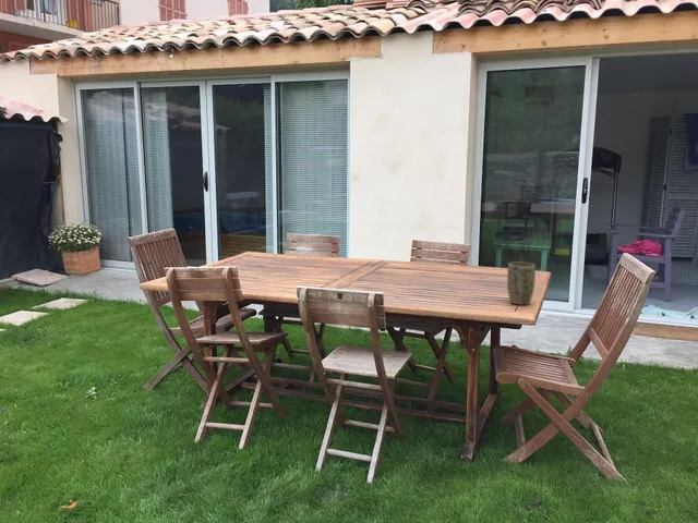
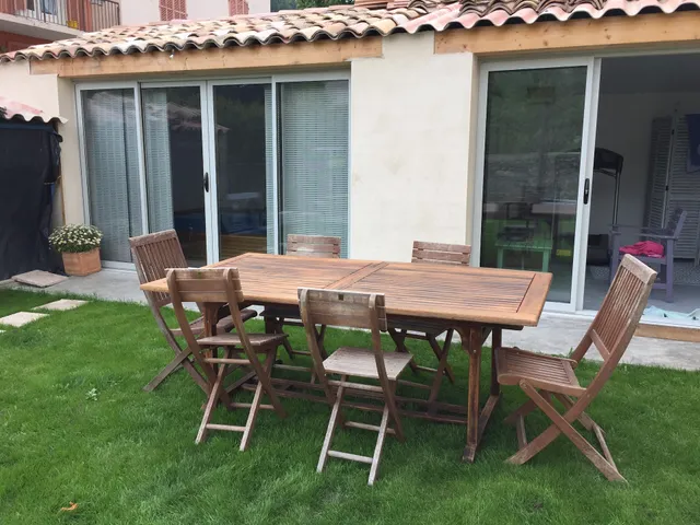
- plant pot [506,262,537,306]
